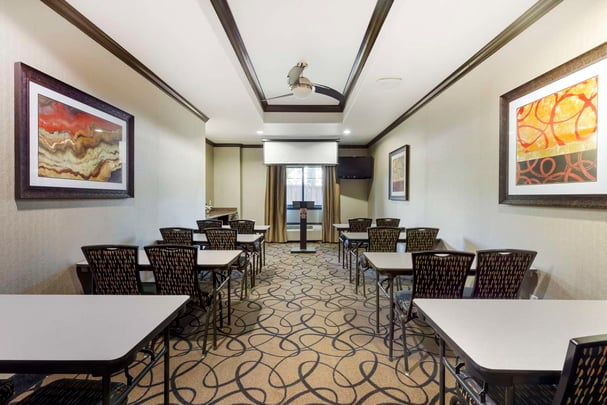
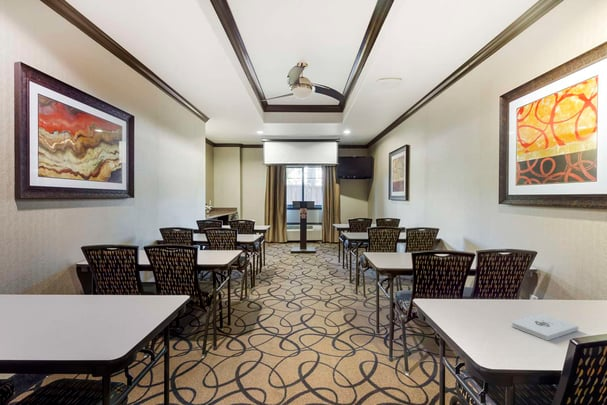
+ notepad [510,313,579,342]
